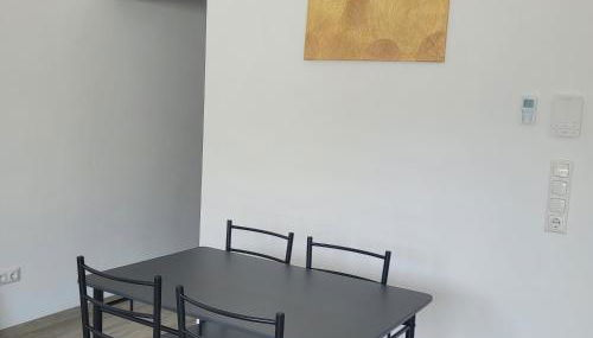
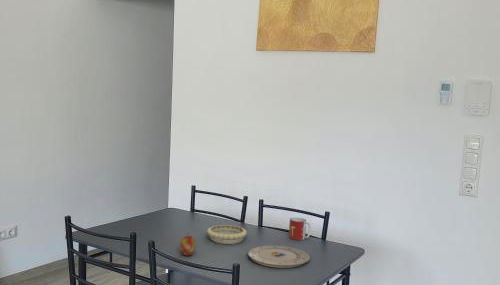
+ mug [288,217,311,241]
+ decorative bowl [206,224,248,245]
+ apple [179,232,197,257]
+ plate [247,245,311,269]
